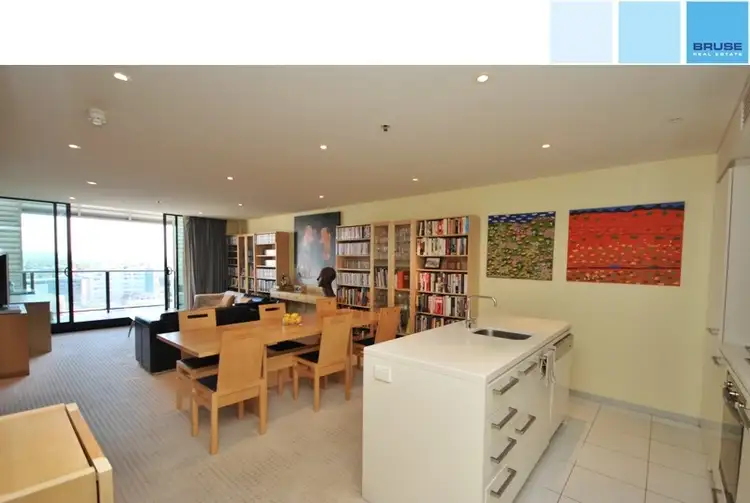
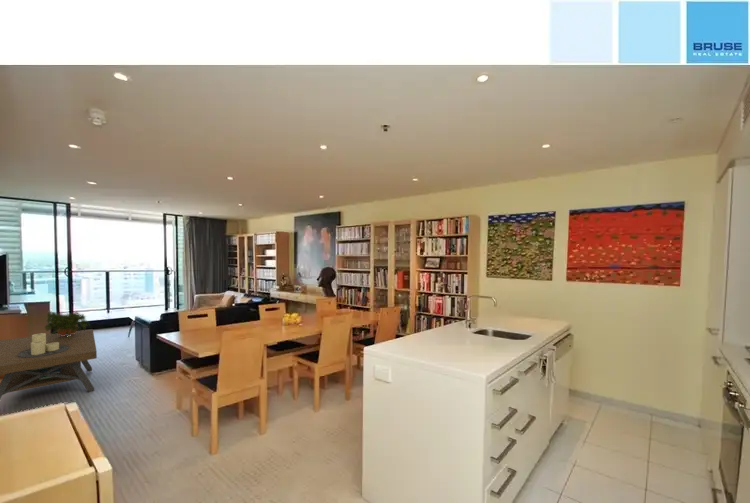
+ coffee table [0,328,98,399]
+ potted plant [43,310,90,337]
